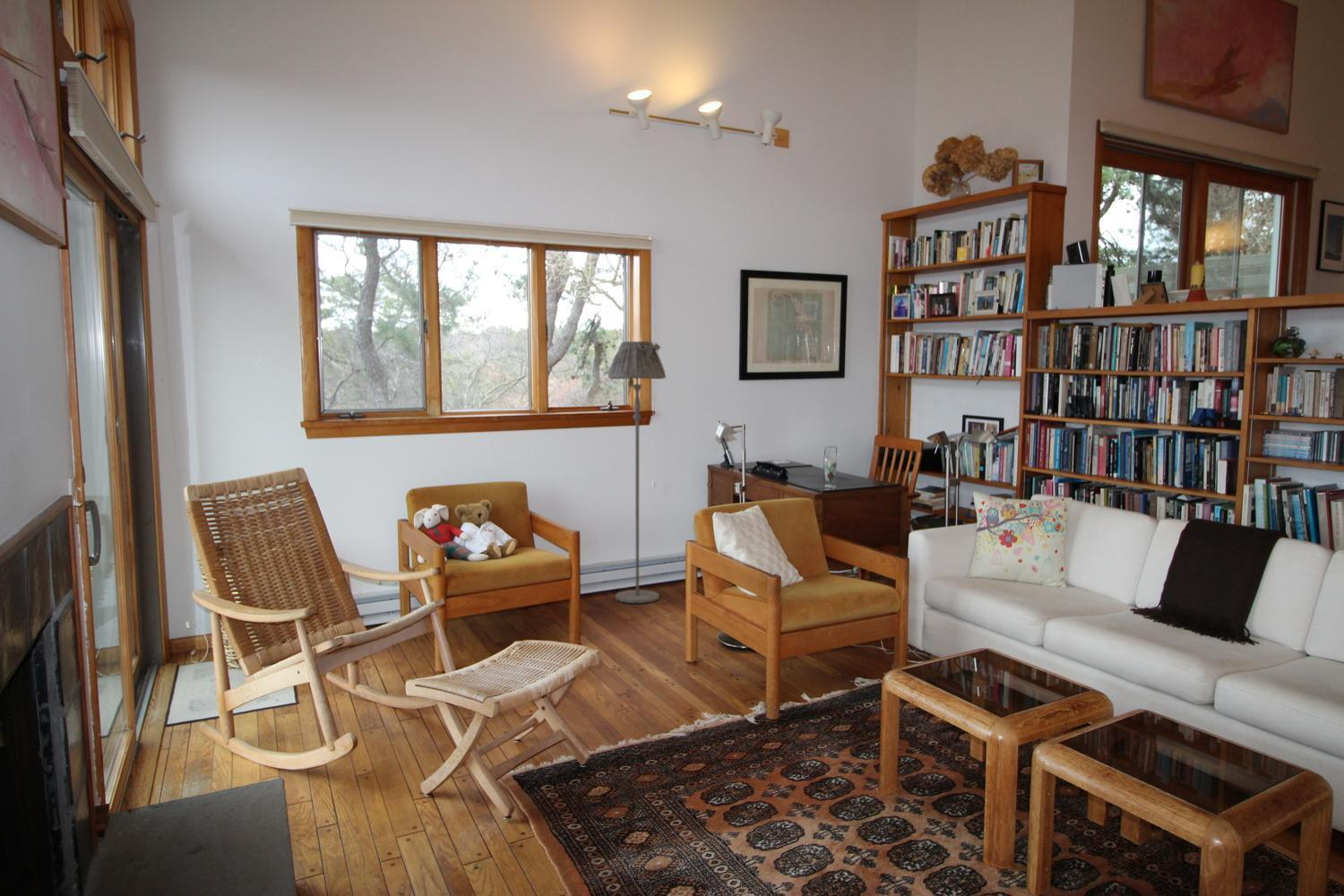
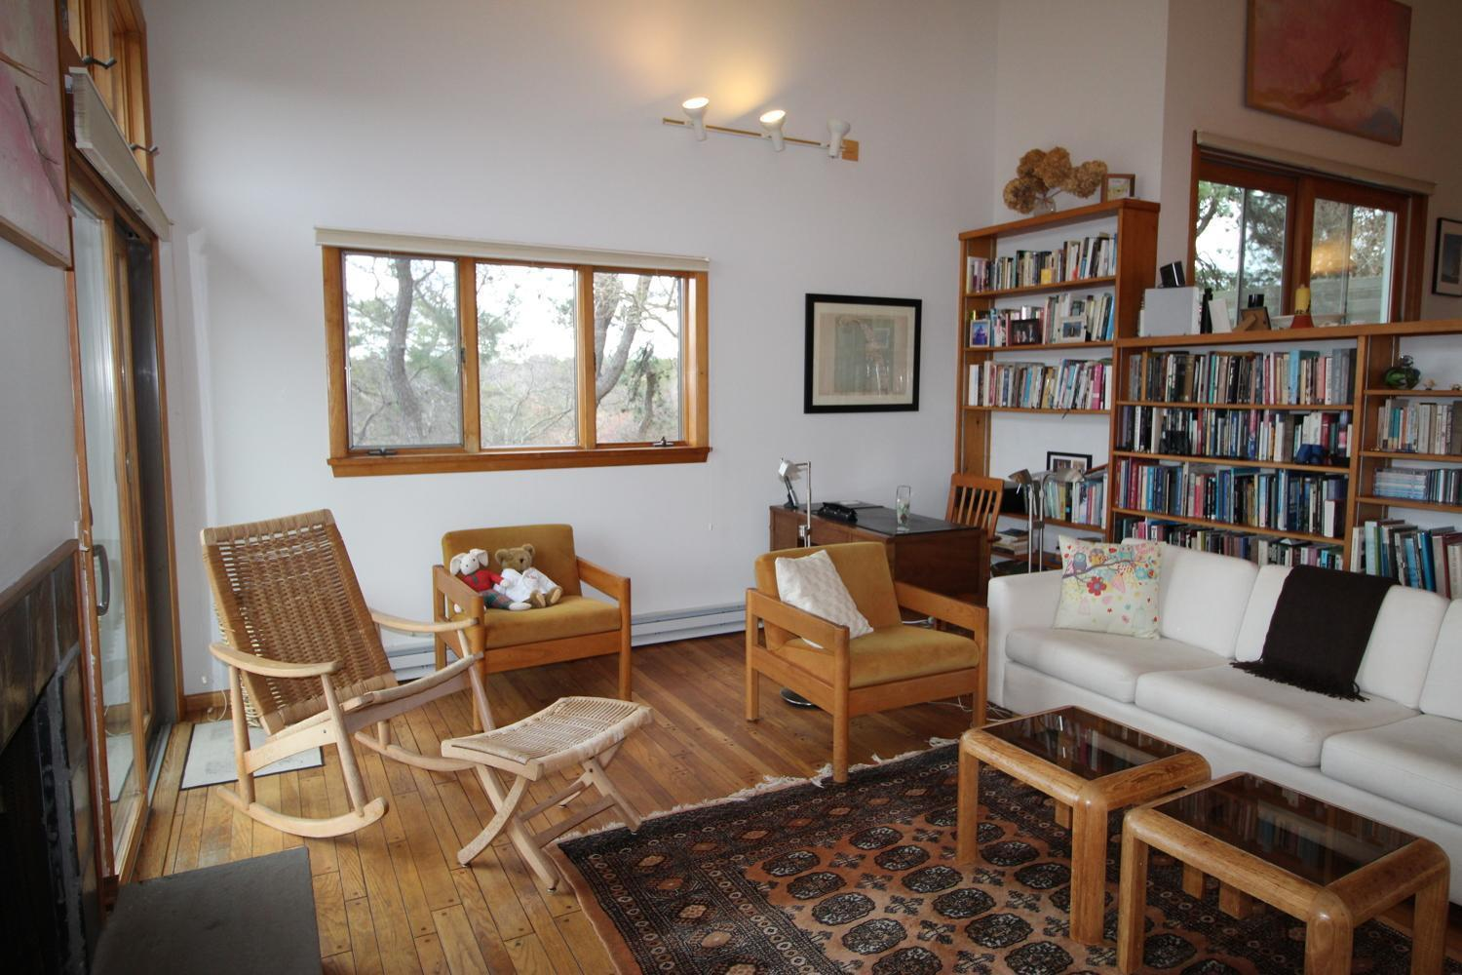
- floor lamp [607,340,667,604]
